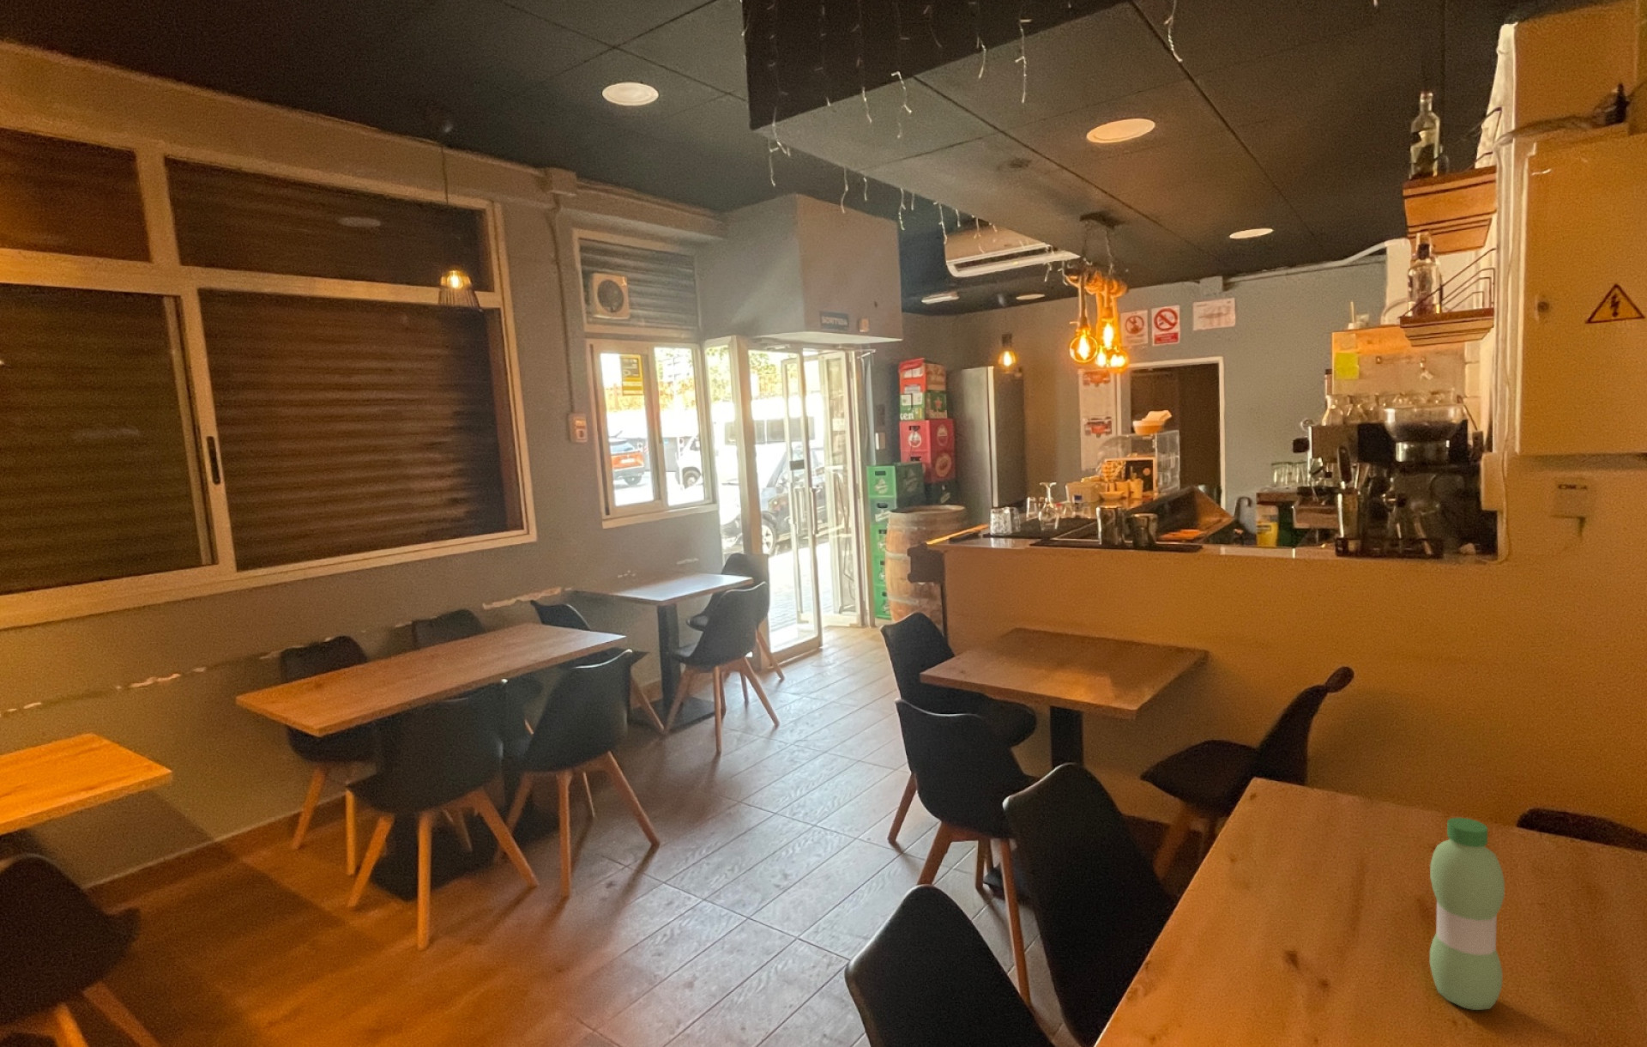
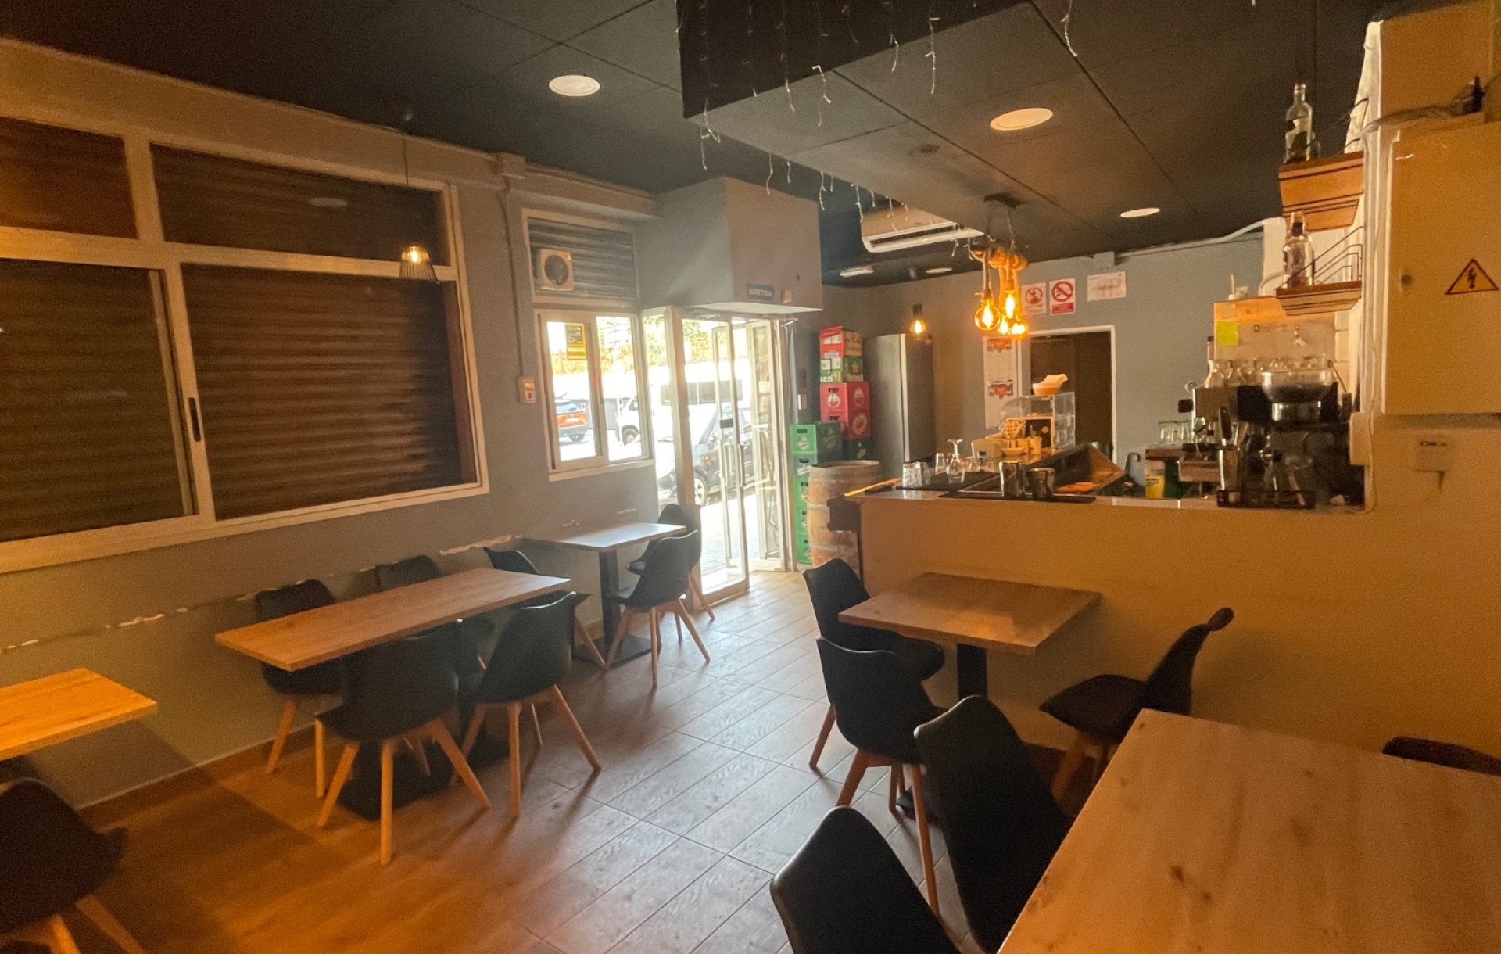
- water bottle [1429,816,1505,1011]
